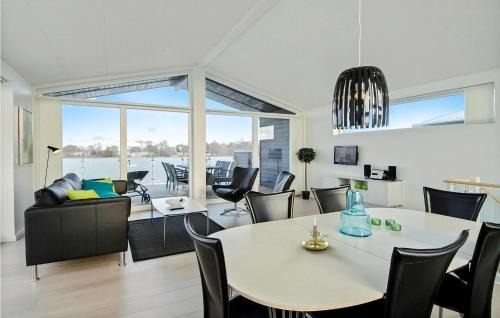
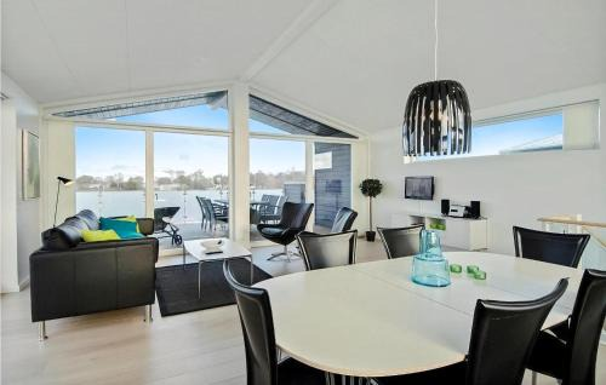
- candle holder [300,218,330,251]
